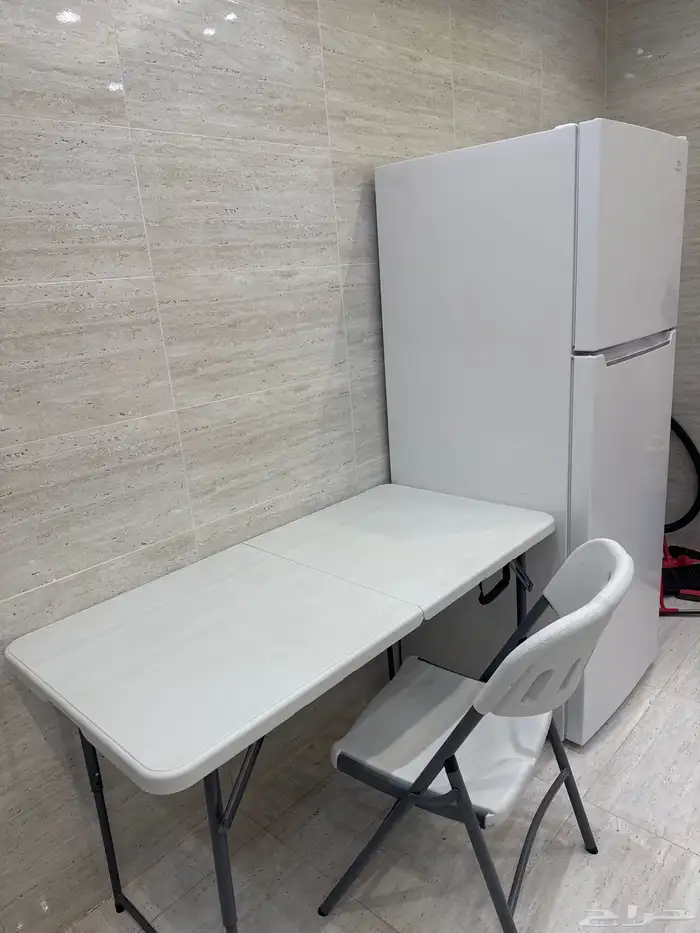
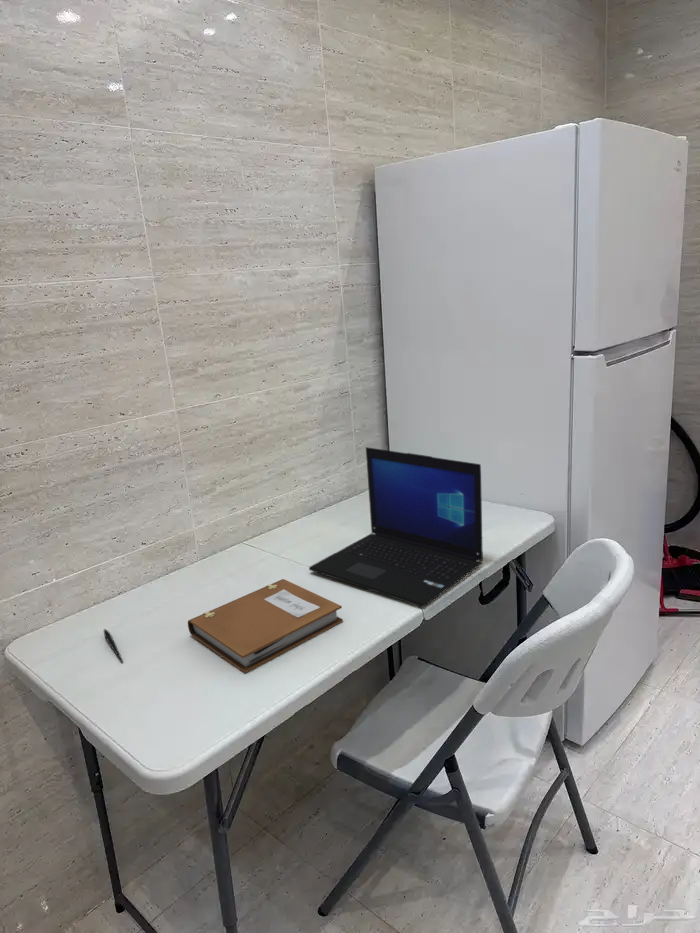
+ laptop [308,446,484,608]
+ notebook [187,578,344,674]
+ pen [103,628,124,664]
